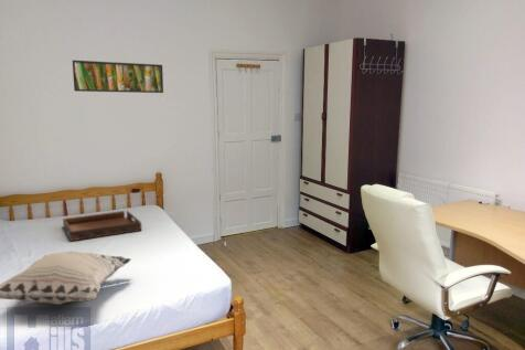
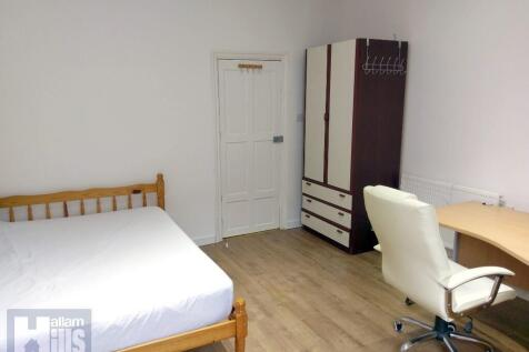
- decorative pillow [0,251,132,306]
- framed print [72,59,164,94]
- serving tray [62,210,142,242]
